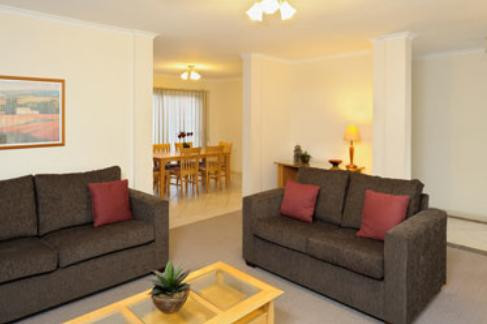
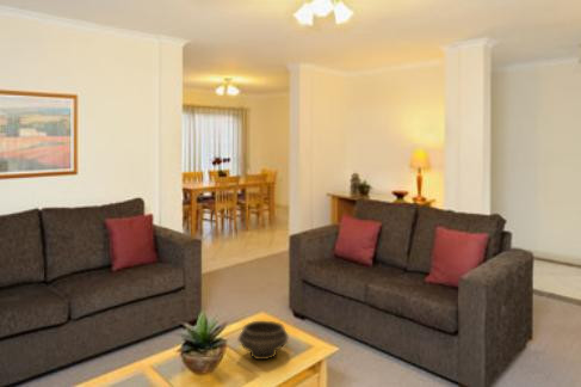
+ bowl [237,320,290,361]
